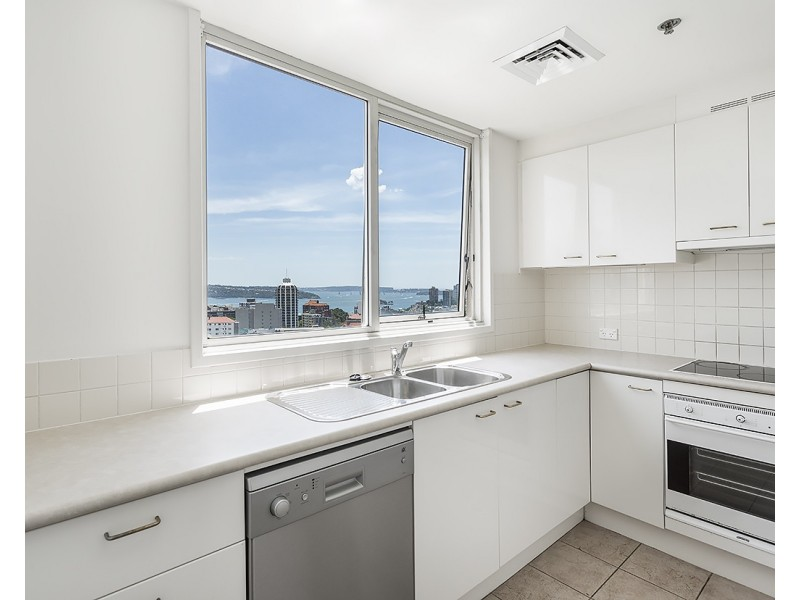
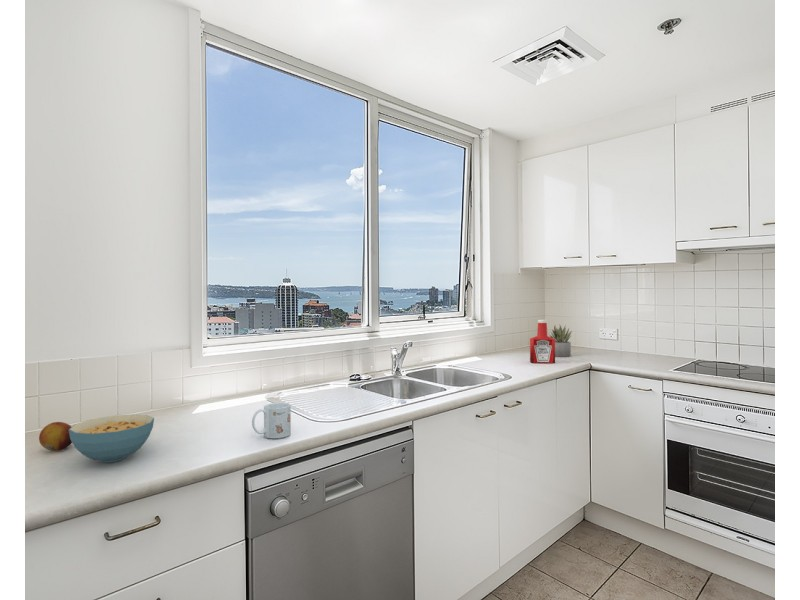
+ mug [251,402,292,439]
+ succulent plant [549,323,573,357]
+ fruit [38,421,72,451]
+ cereal bowl [69,414,155,464]
+ soap bottle [529,319,556,364]
